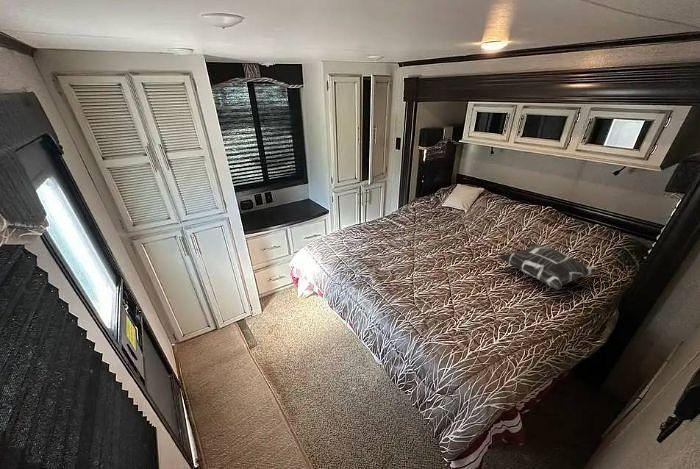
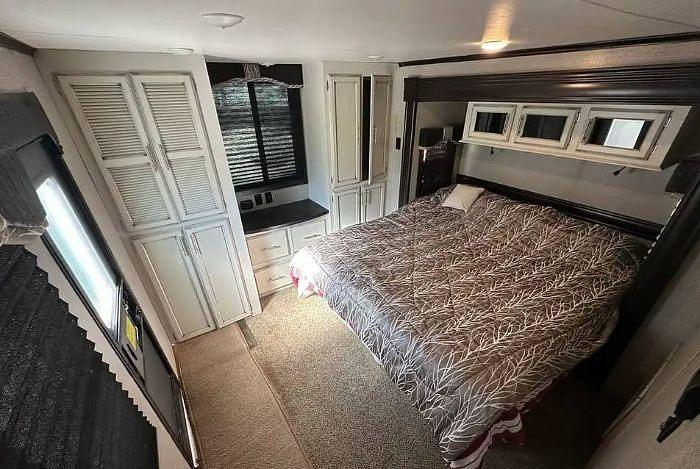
- decorative pillow [498,242,600,291]
